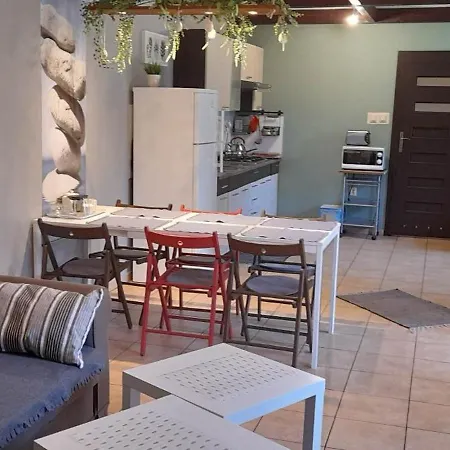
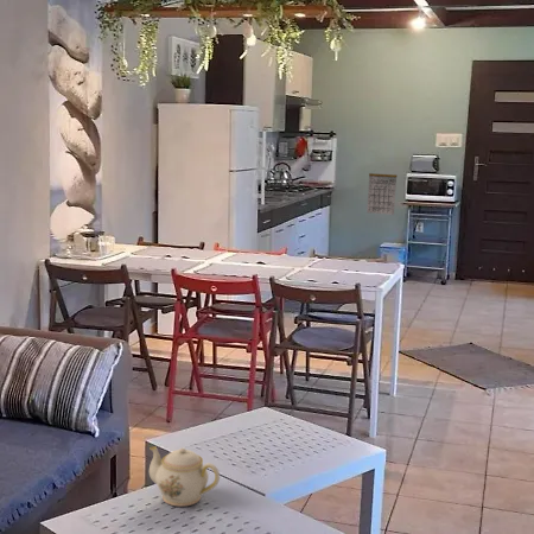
+ calendar [365,164,399,216]
+ teapot [148,446,221,508]
